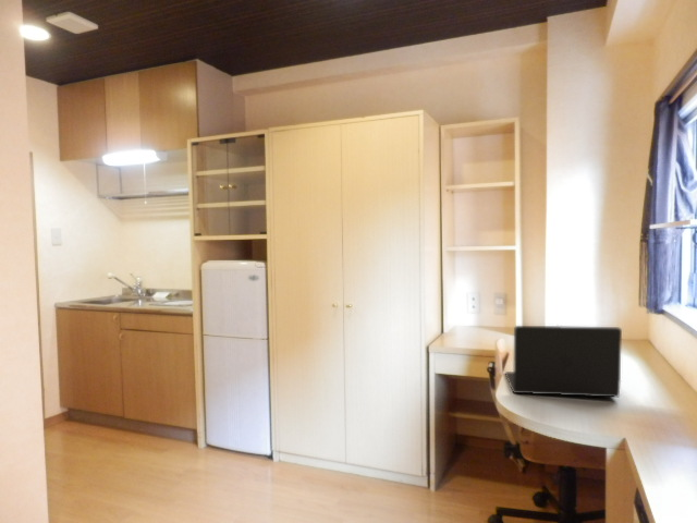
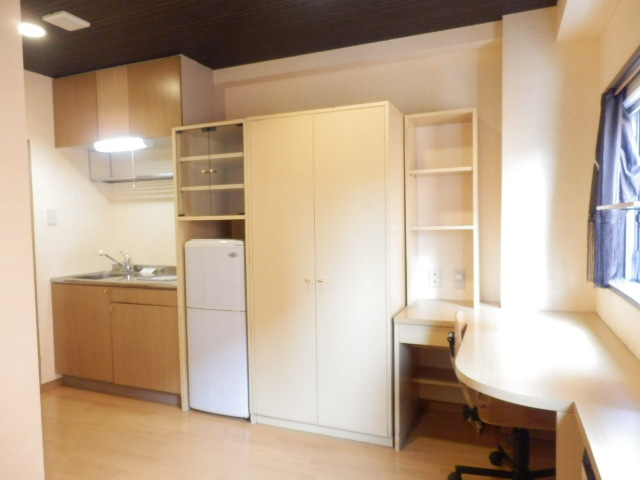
- laptop [504,325,623,399]
